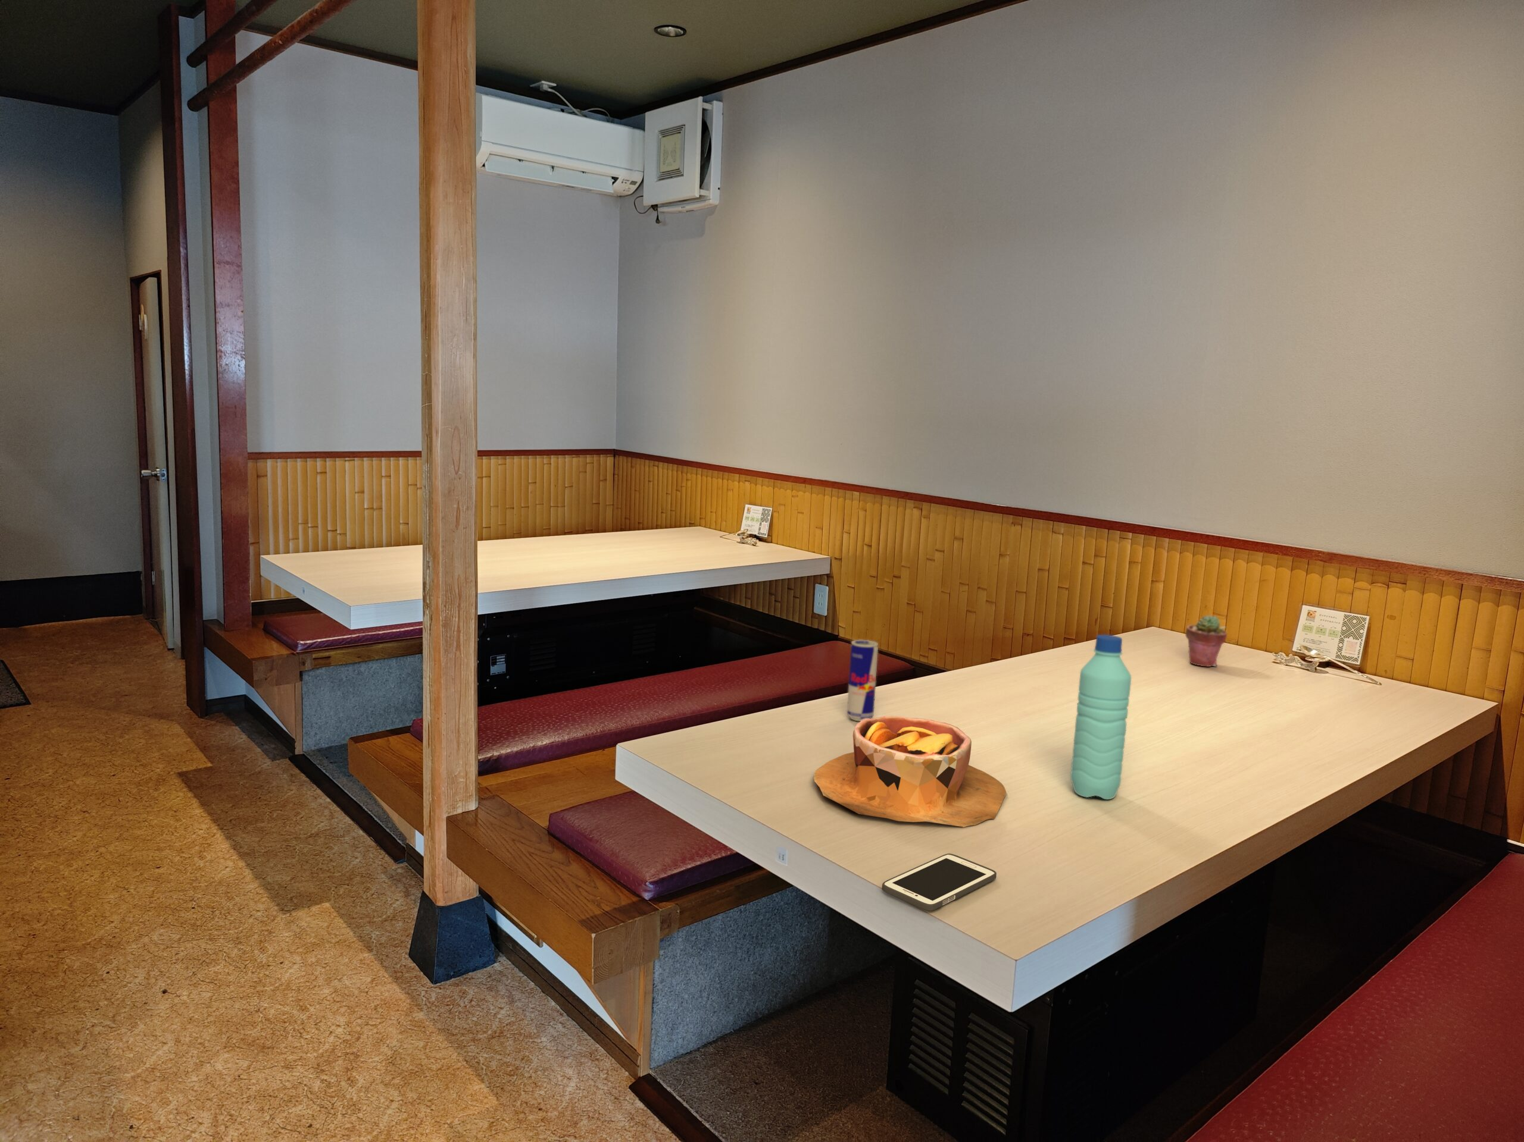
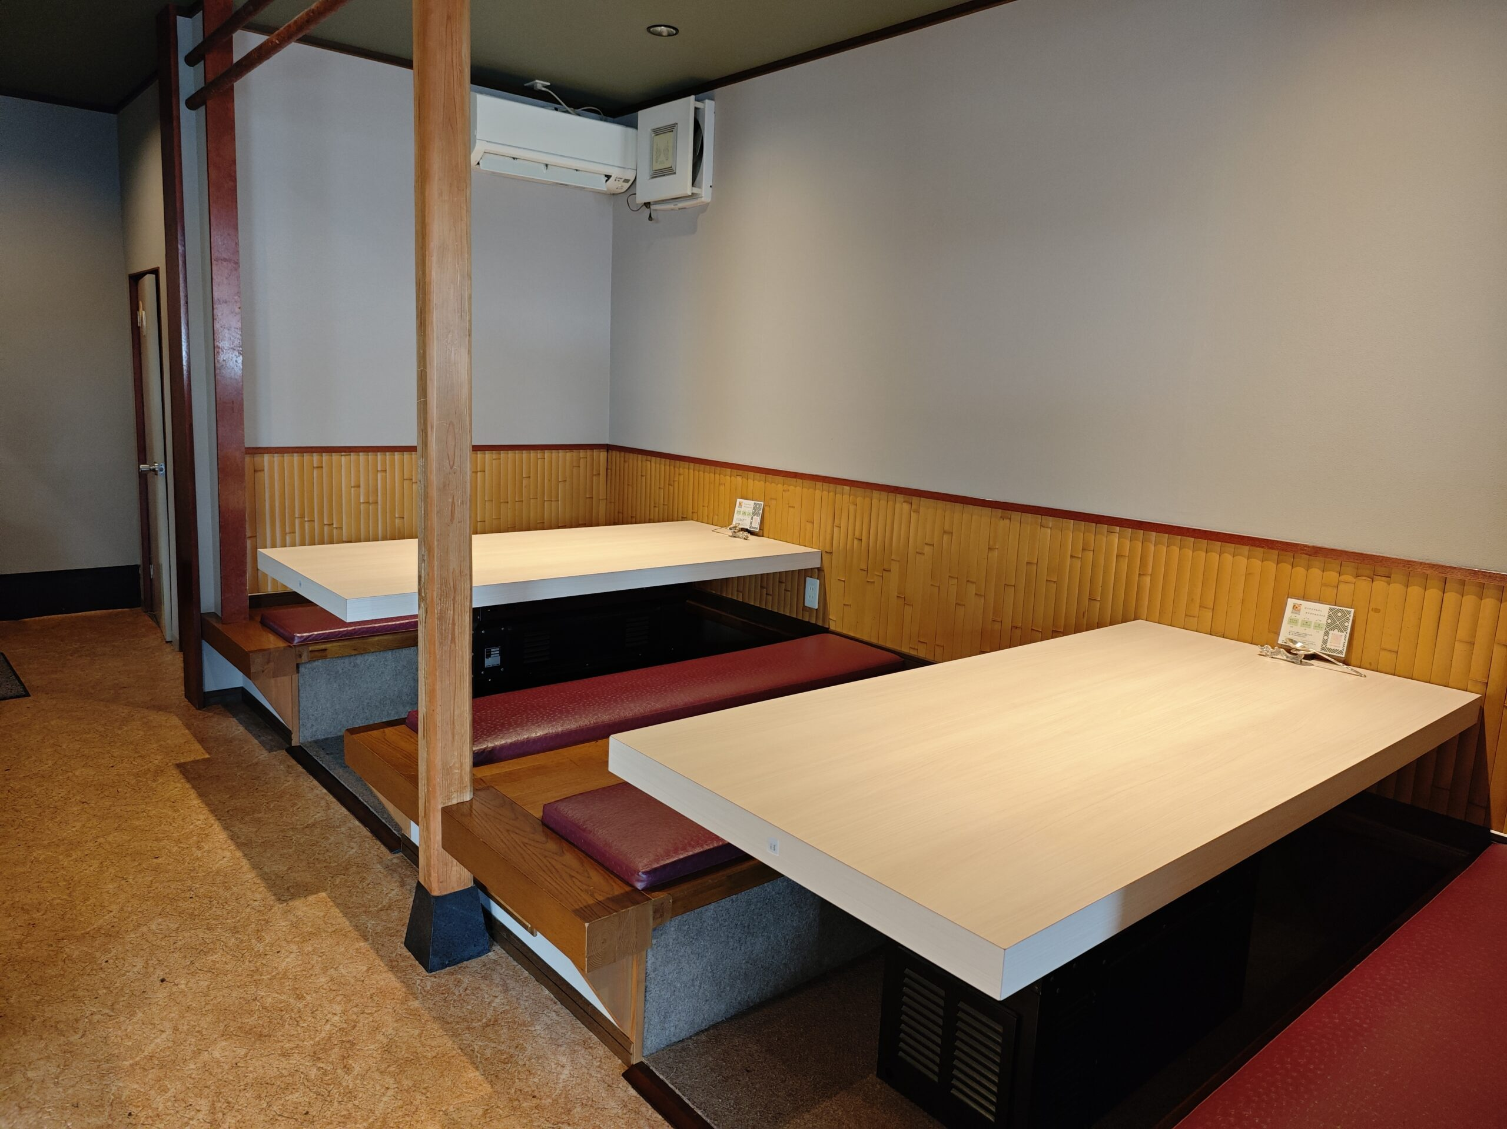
- bowl [814,715,1007,828]
- water bottle [1069,635,1132,800]
- beverage can [846,639,878,722]
- cell phone [882,853,997,912]
- potted succulent [1184,614,1228,667]
